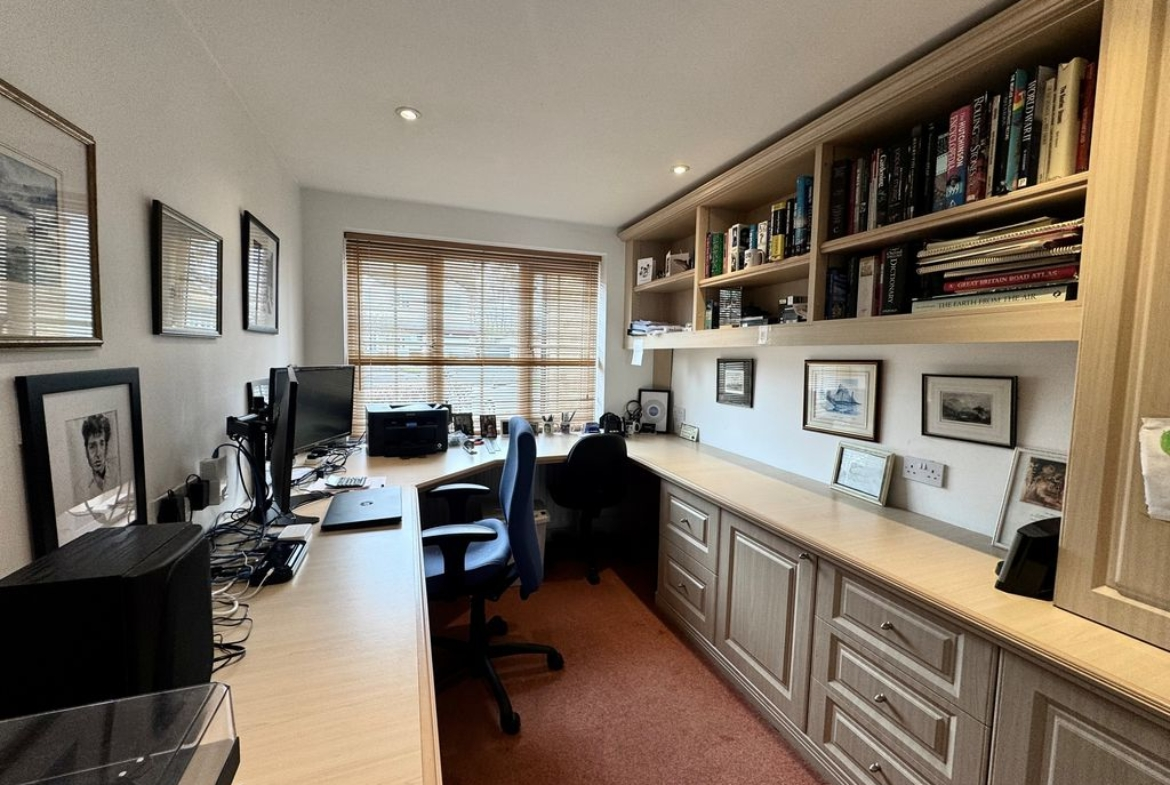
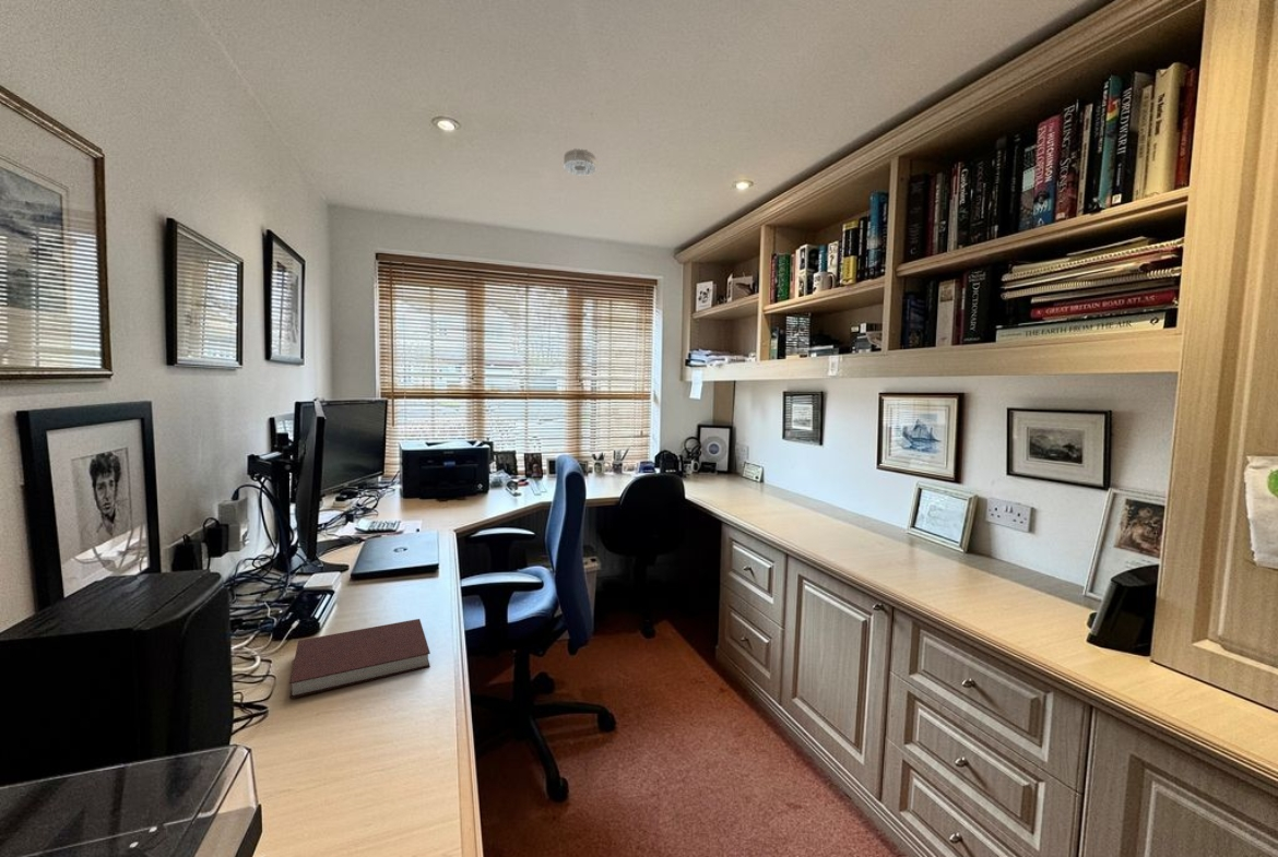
+ notebook [288,618,431,700]
+ smoke detector [563,147,597,177]
